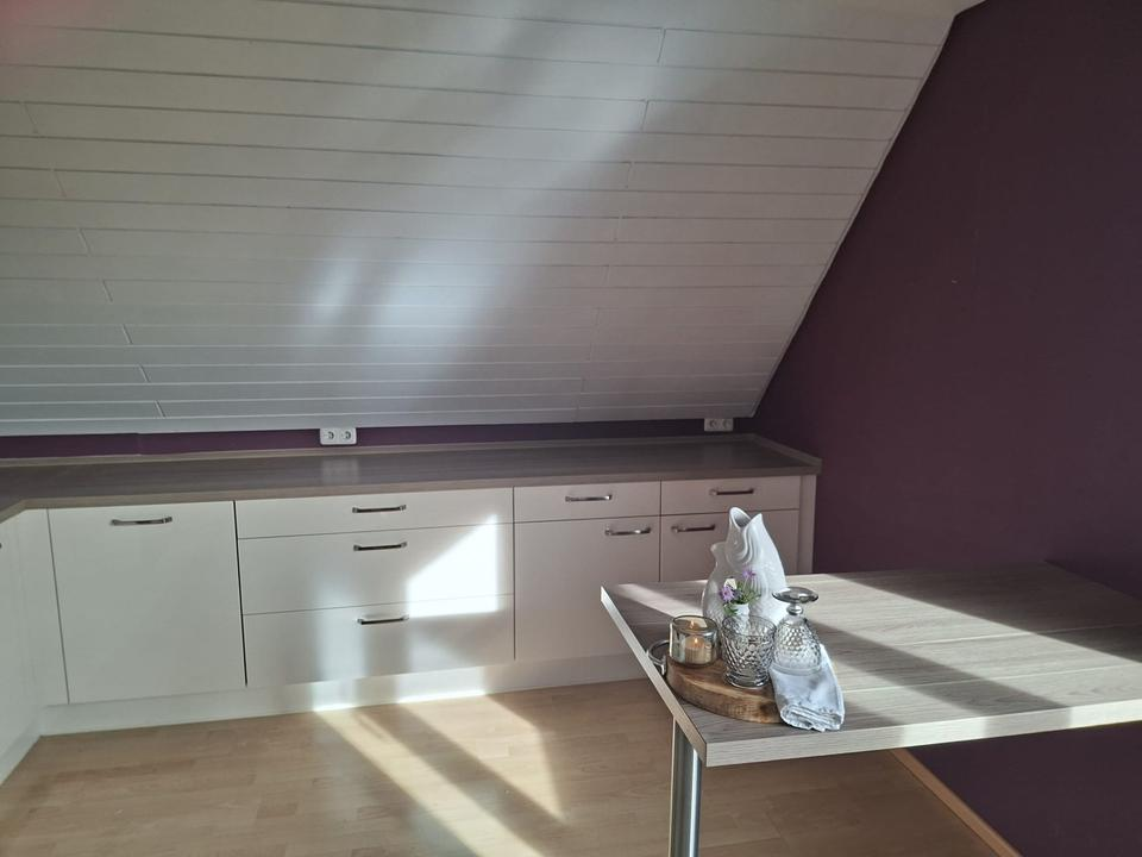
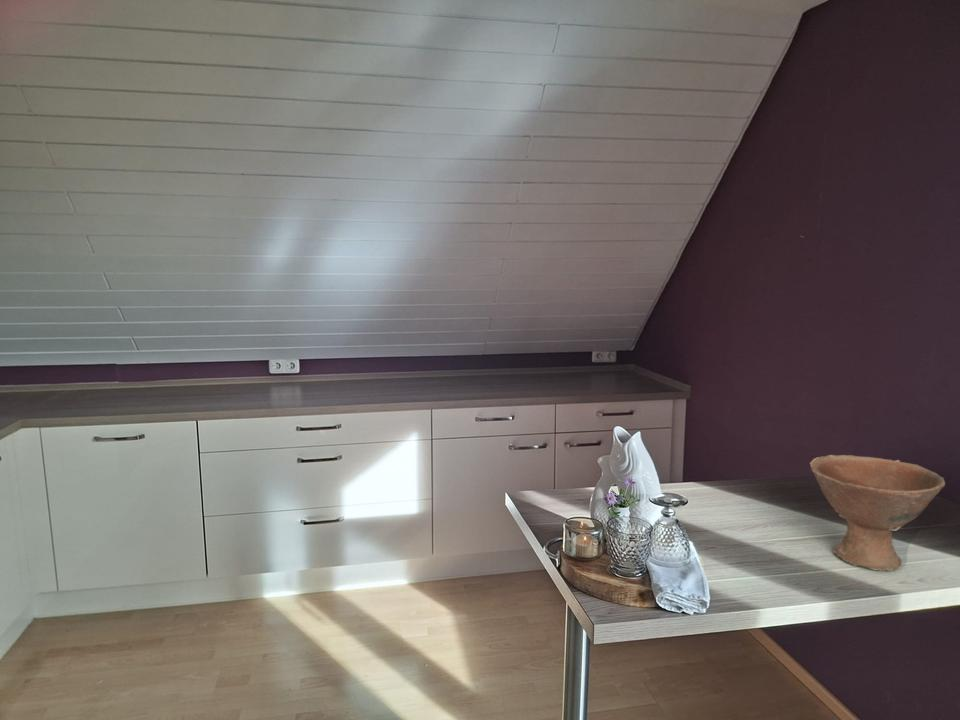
+ bowl [809,454,946,571]
